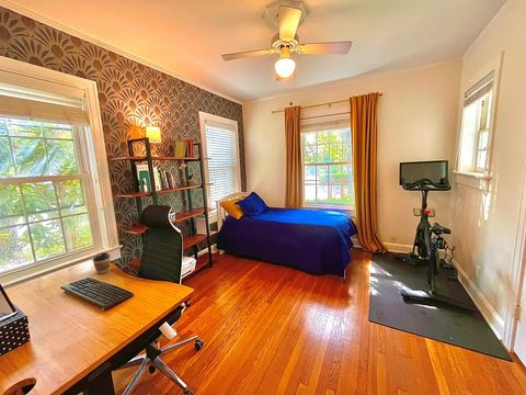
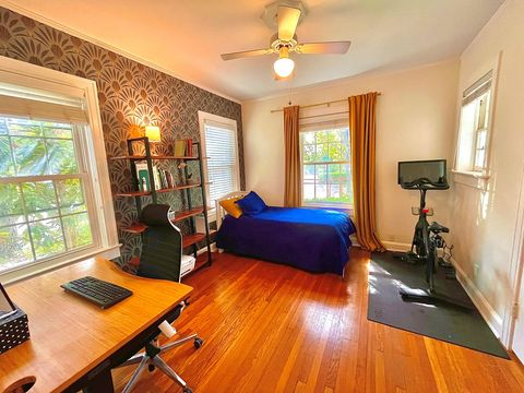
- coffee cup [91,251,111,274]
